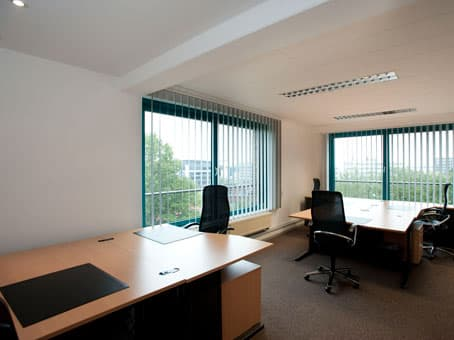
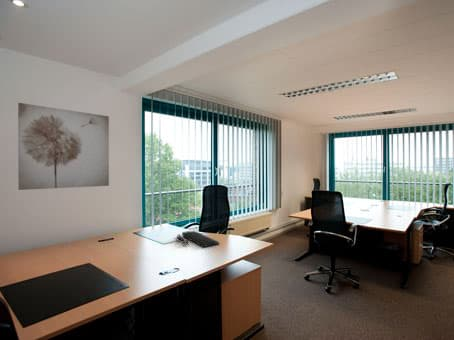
+ wall art [17,102,110,191]
+ keyboard [174,230,220,248]
